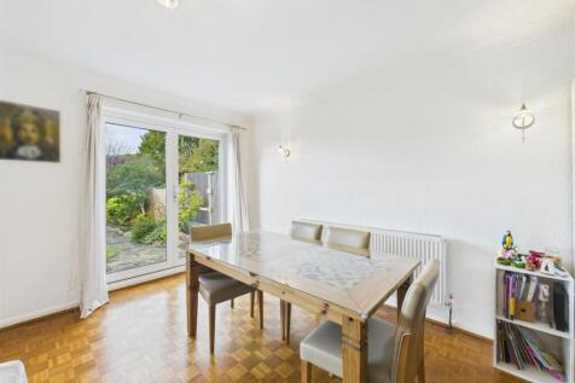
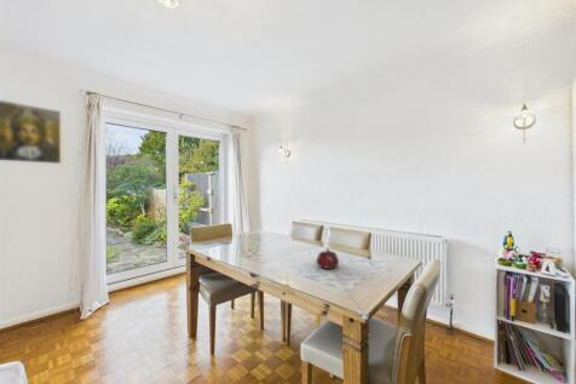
+ teapot [315,247,340,270]
